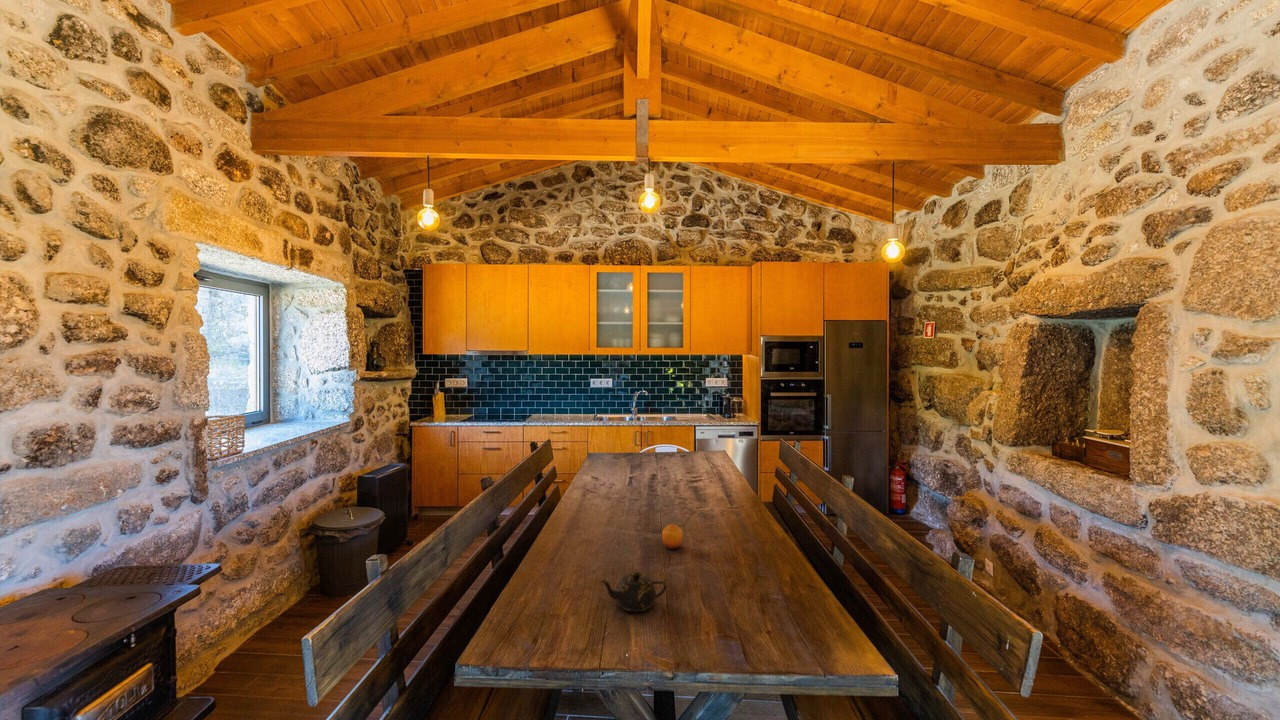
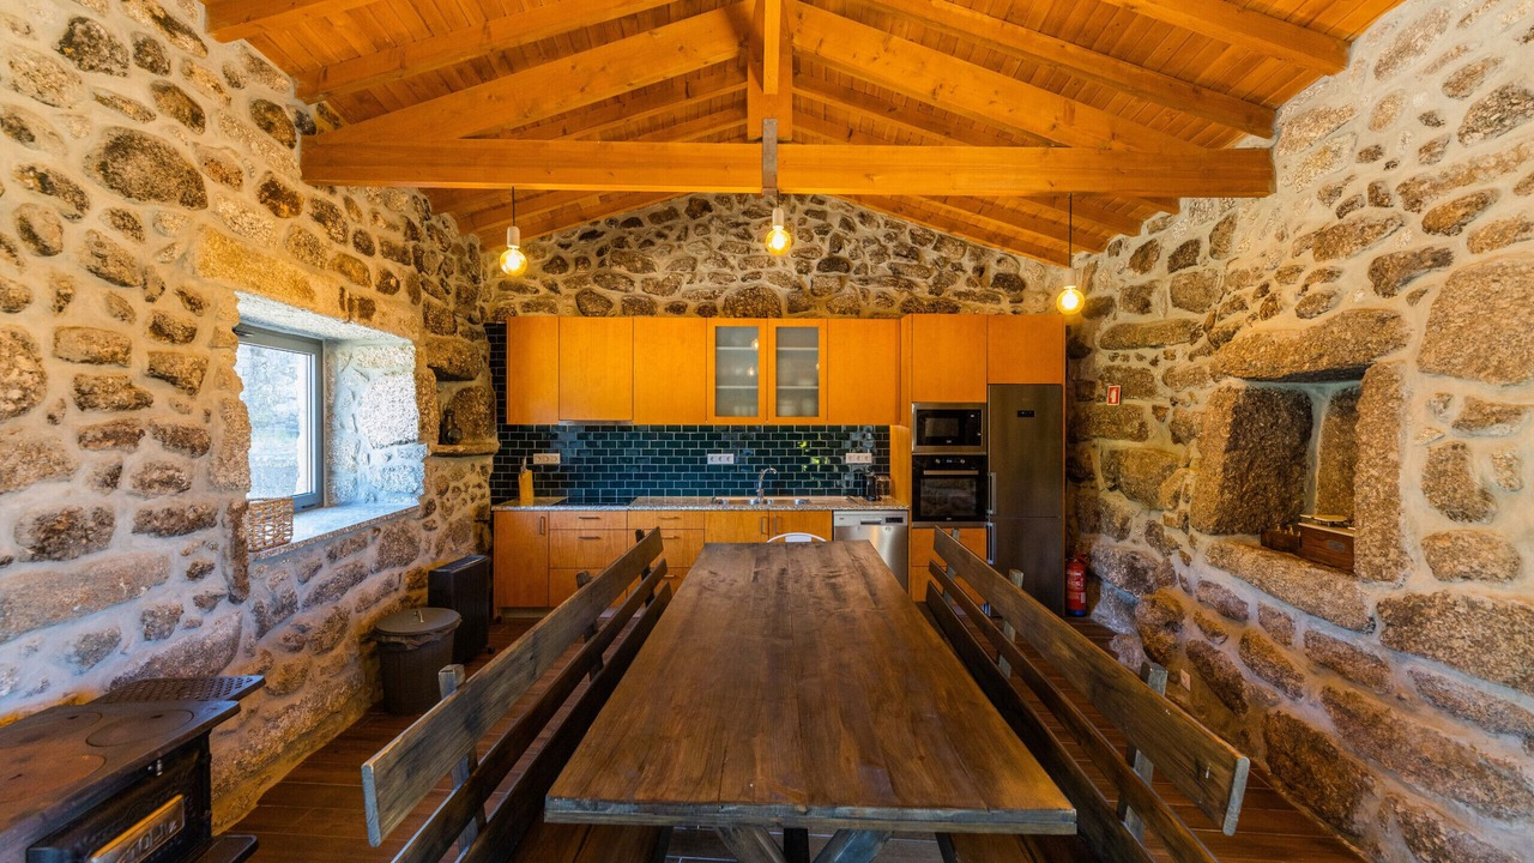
- fruit [661,523,684,550]
- teapot [599,569,668,613]
